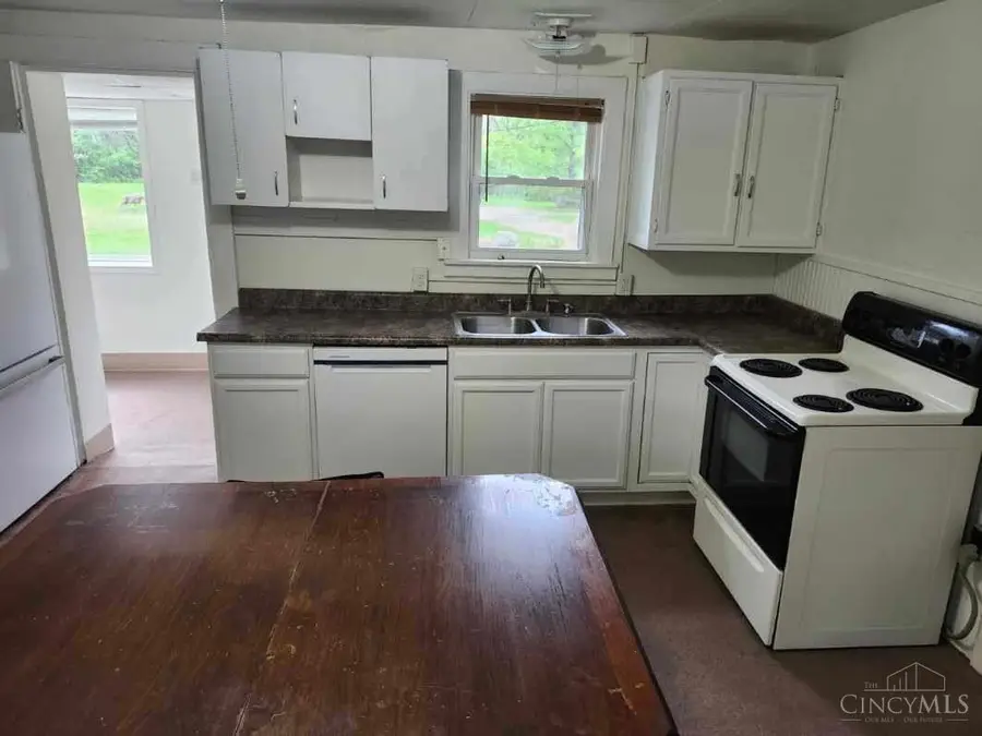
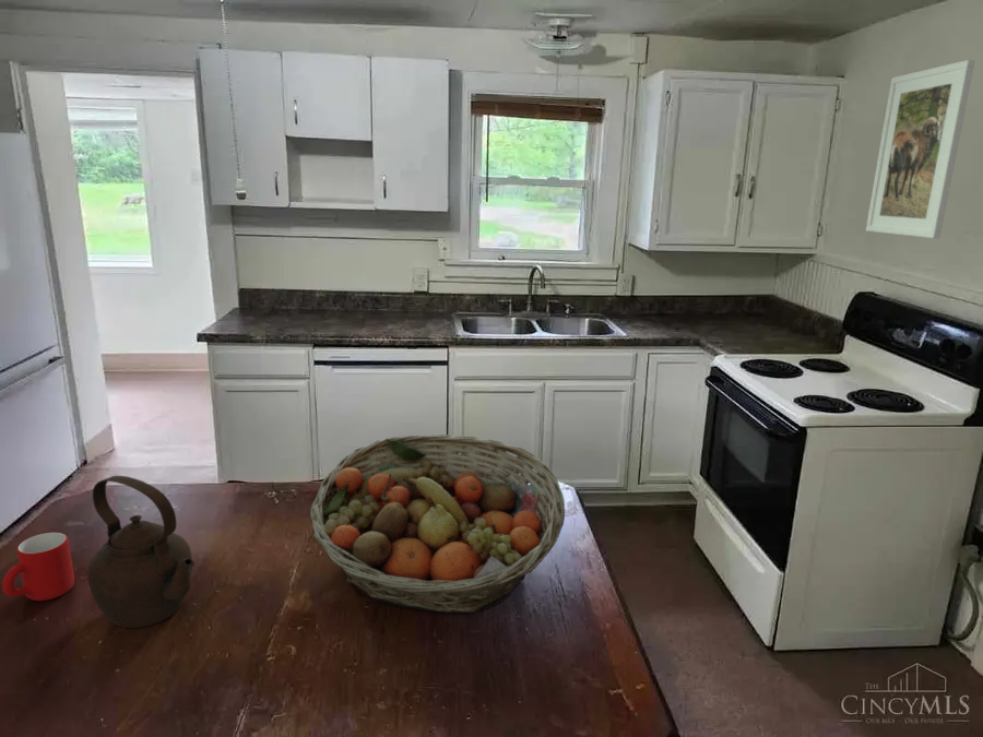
+ mug [1,532,75,602]
+ fruit basket [309,433,566,615]
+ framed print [865,59,976,239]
+ teapot [86,475,196,629]
